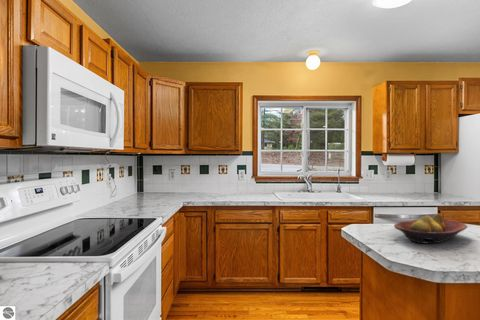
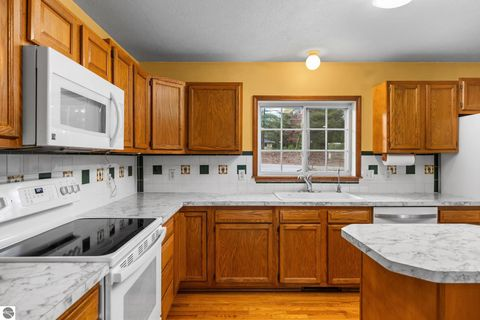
- fruit bowl [393,213,468,245]
